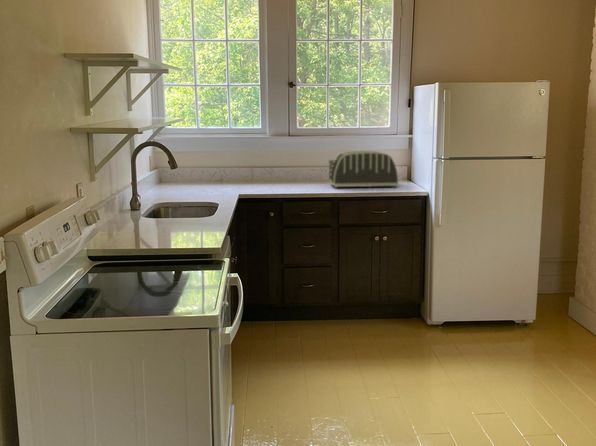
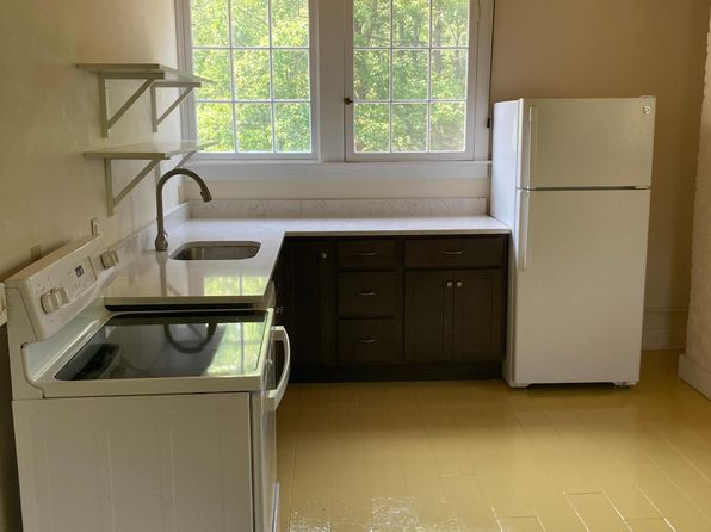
- toaster [326,150,400,189]
